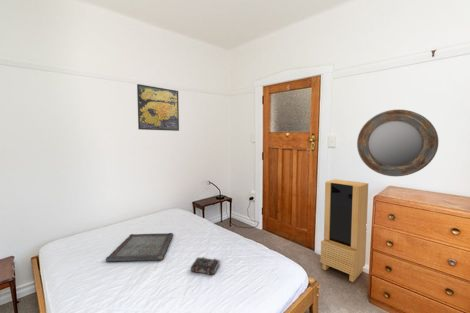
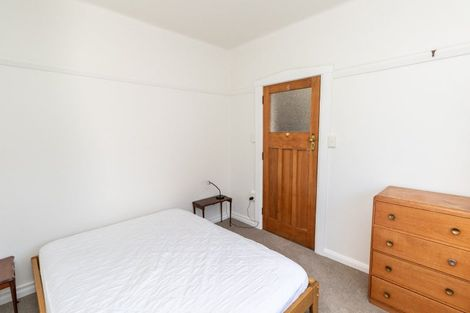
- serving tray [105,232,174,263]
- home mirror [356,109,439,177]
- book [190,256,221,275]
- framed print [136,83,180,132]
- storage cabinet [320,178,369,283]
